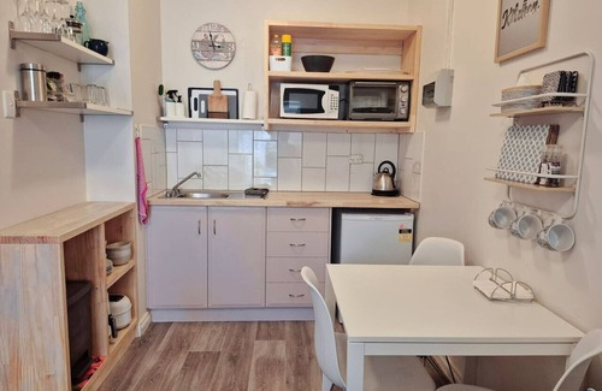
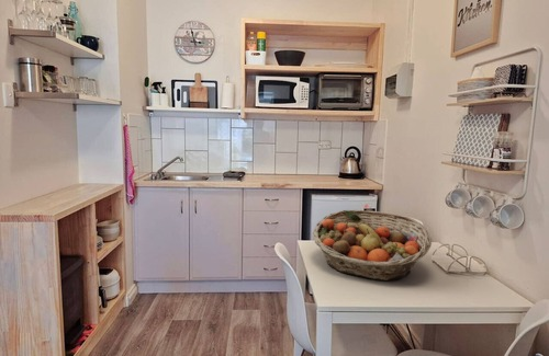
+ fruit basket [312,209,433,282]
